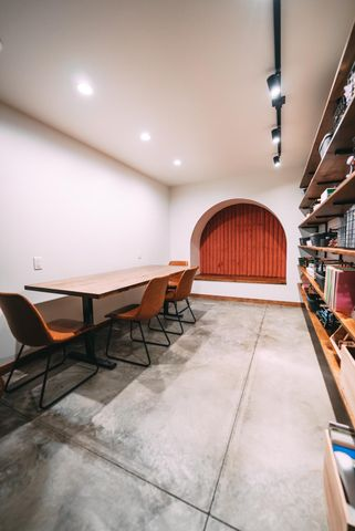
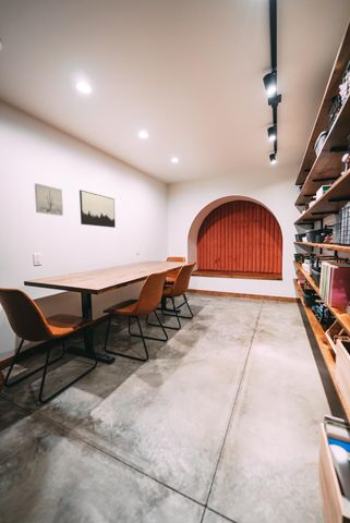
+ wall art [34,182,64,217]
+ wall art [79,188,117,229]
